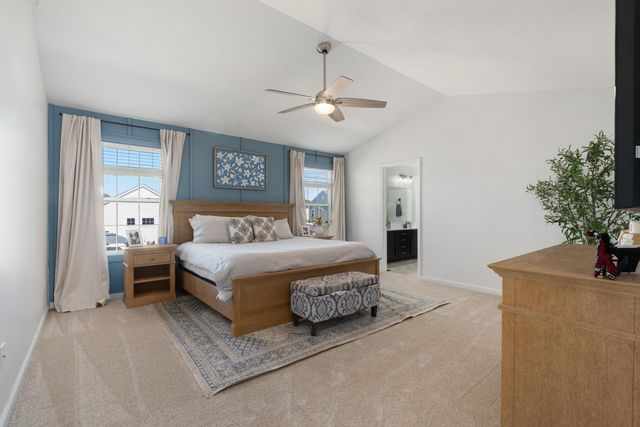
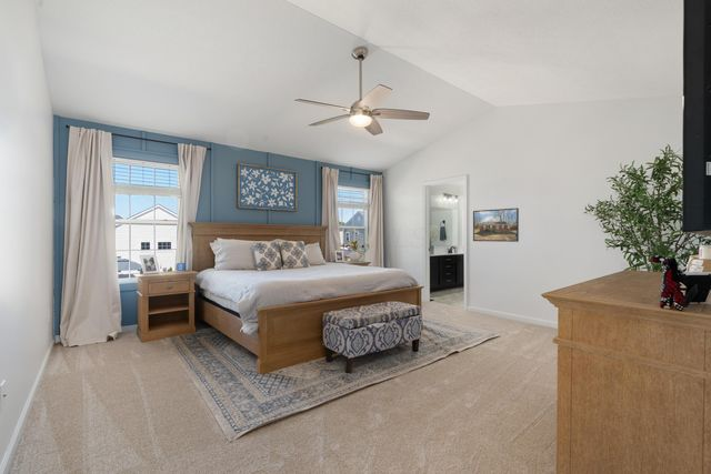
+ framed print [472,208,520,243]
